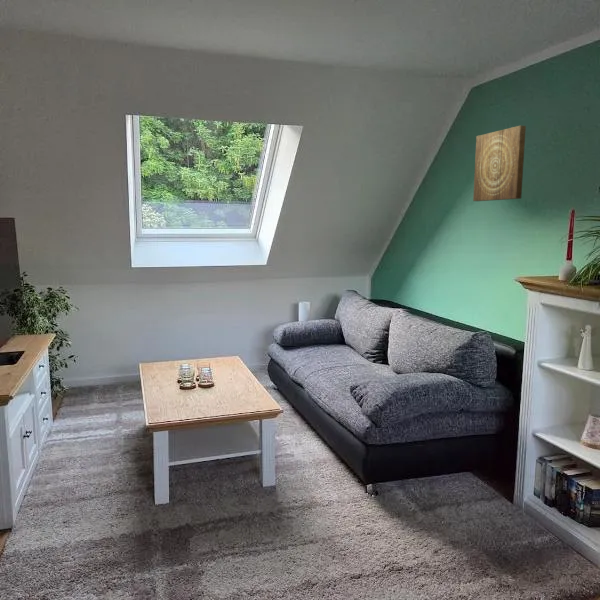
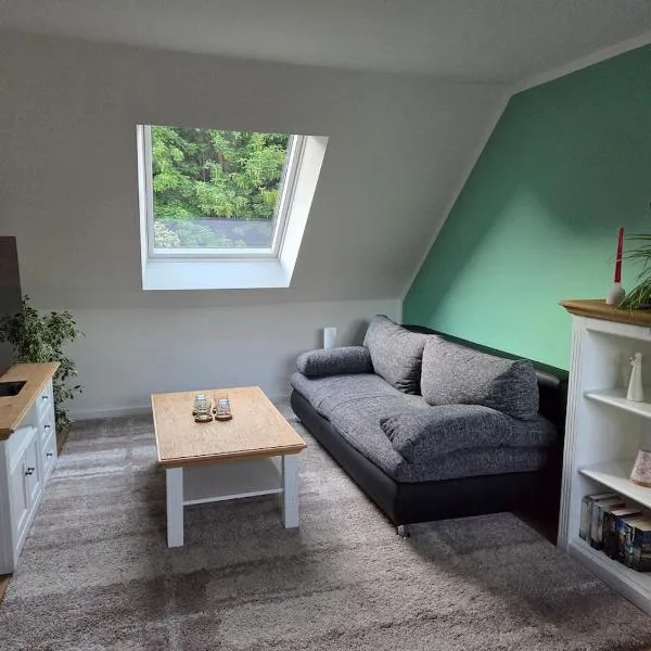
- wall art [472,125,527,202]
